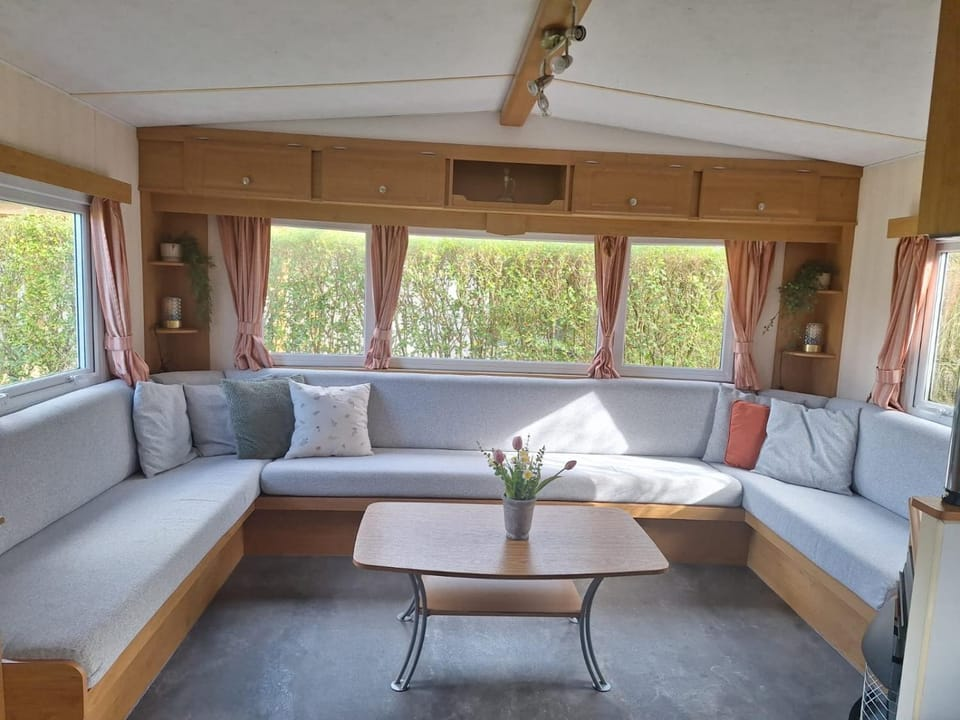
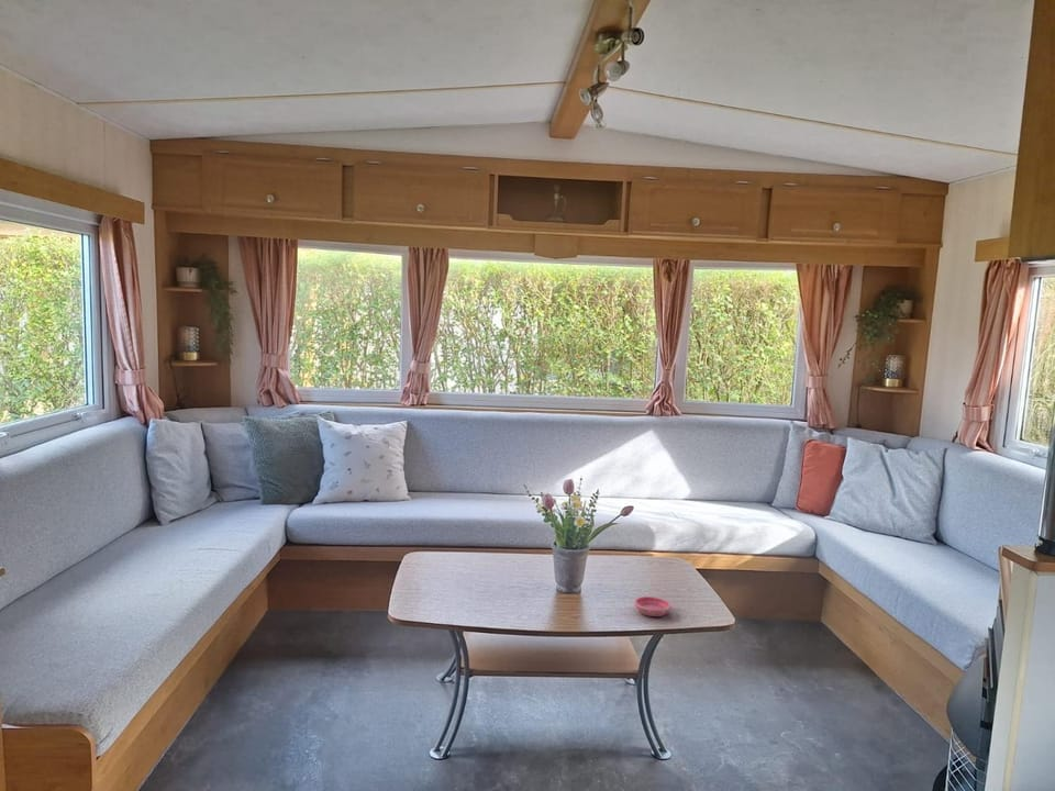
+ saucer [633,595,673,617]
